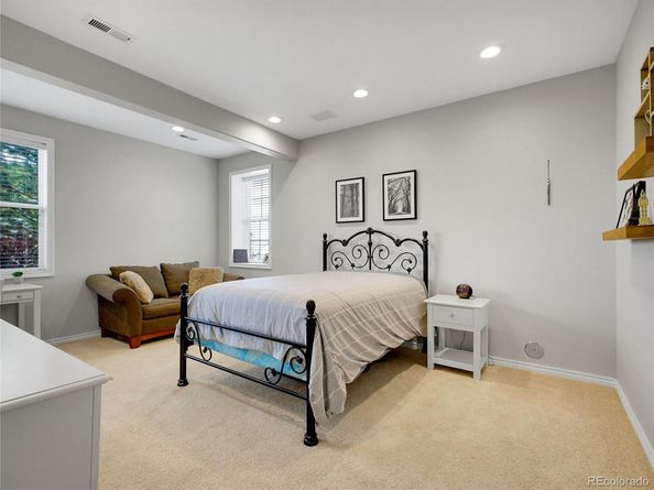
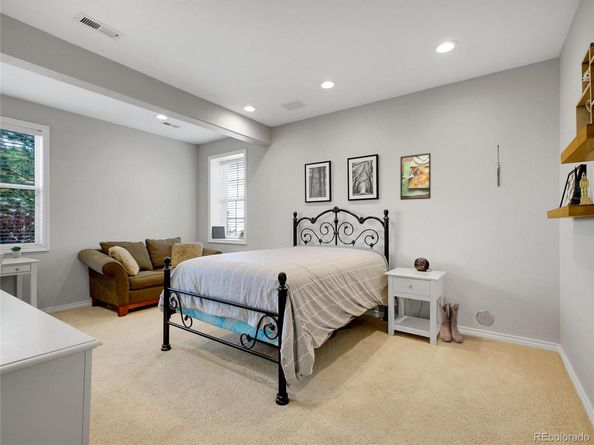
+ boots [437,301,464,343]
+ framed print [399,152,432,201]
